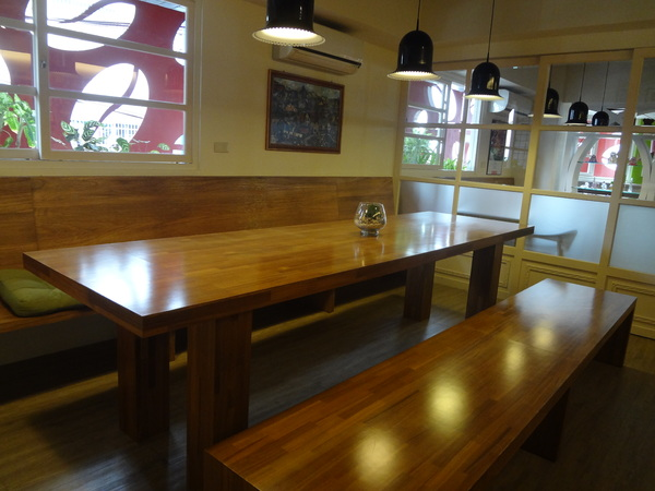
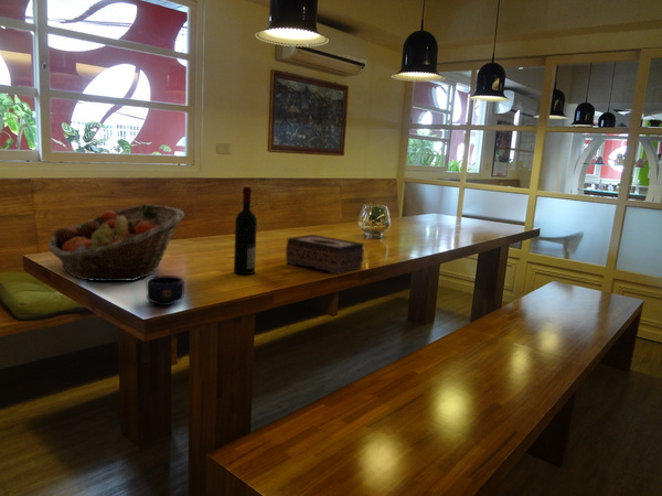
+ alcohol [233,186,258,276]
+ mug [145,274,185,306]
+ fruit basket [47,204,185,282]
+ tissue box [285,234,365,276]
